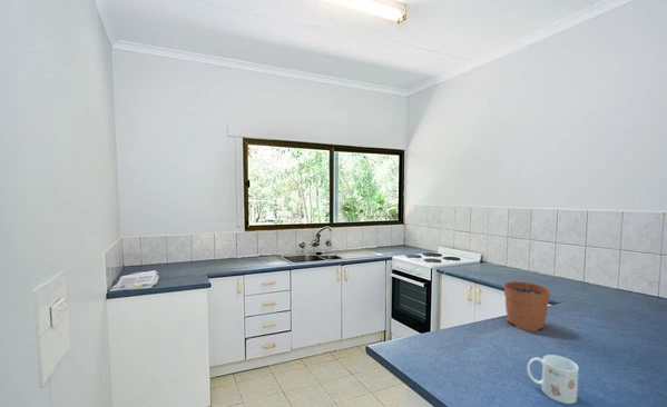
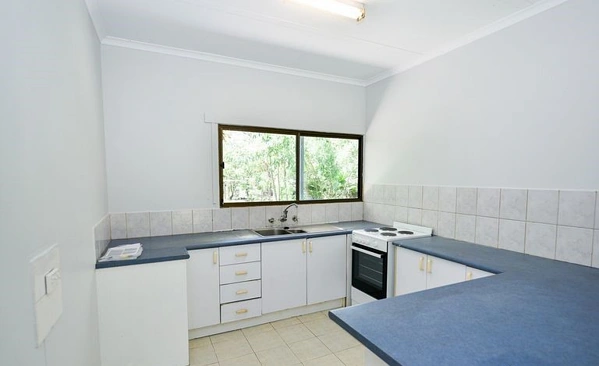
- mug [526,354,580,405]
- plant pot [503,270,551,331]
